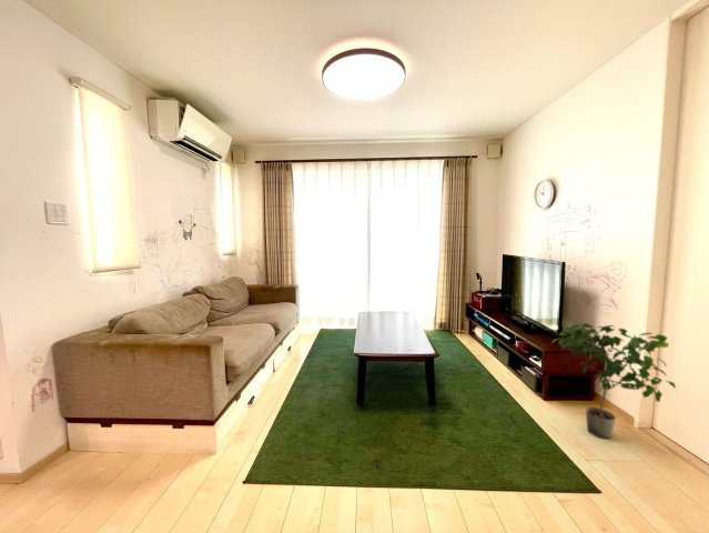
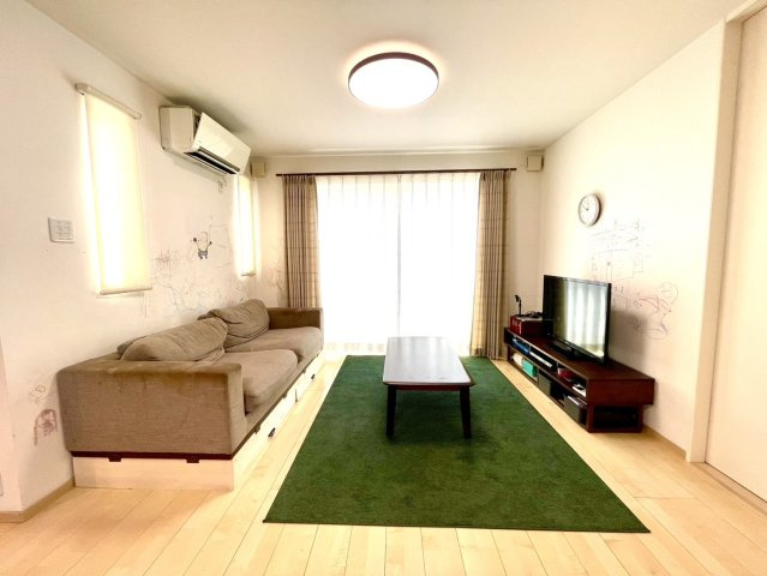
- potted plant [550,321,677,440]
